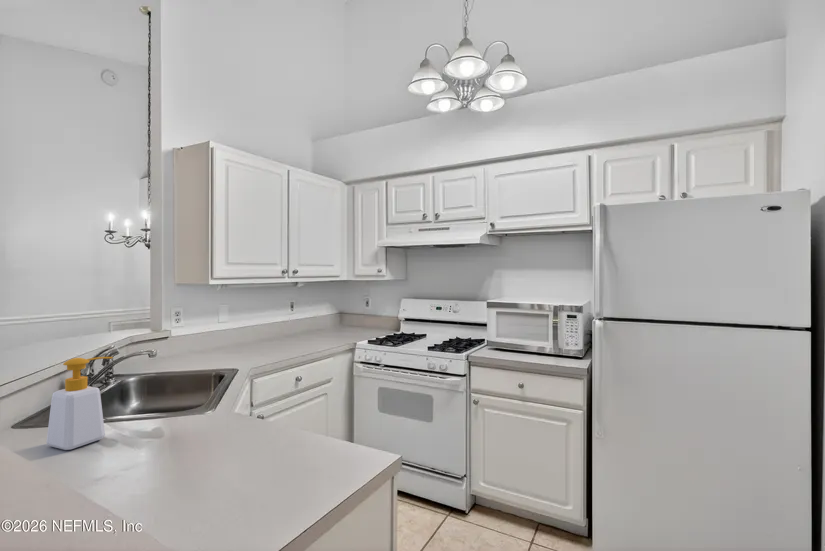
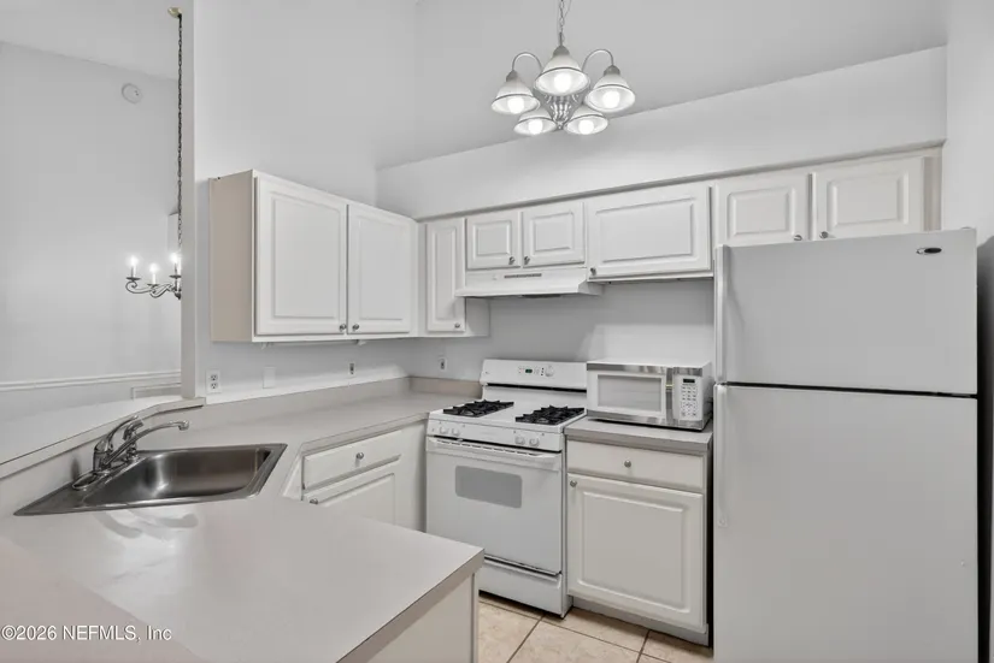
- soap bottle [46,356,114,451]
